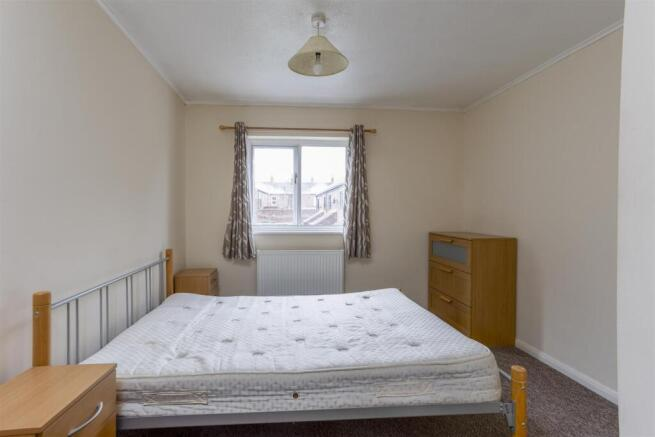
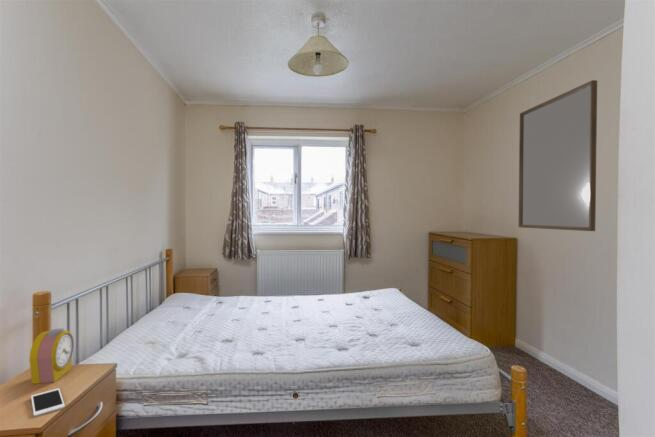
+ cell phone [30,387,66,417]
+ alarm clock [28,327,75,385]
+ home mirror [518,79,598,232]
